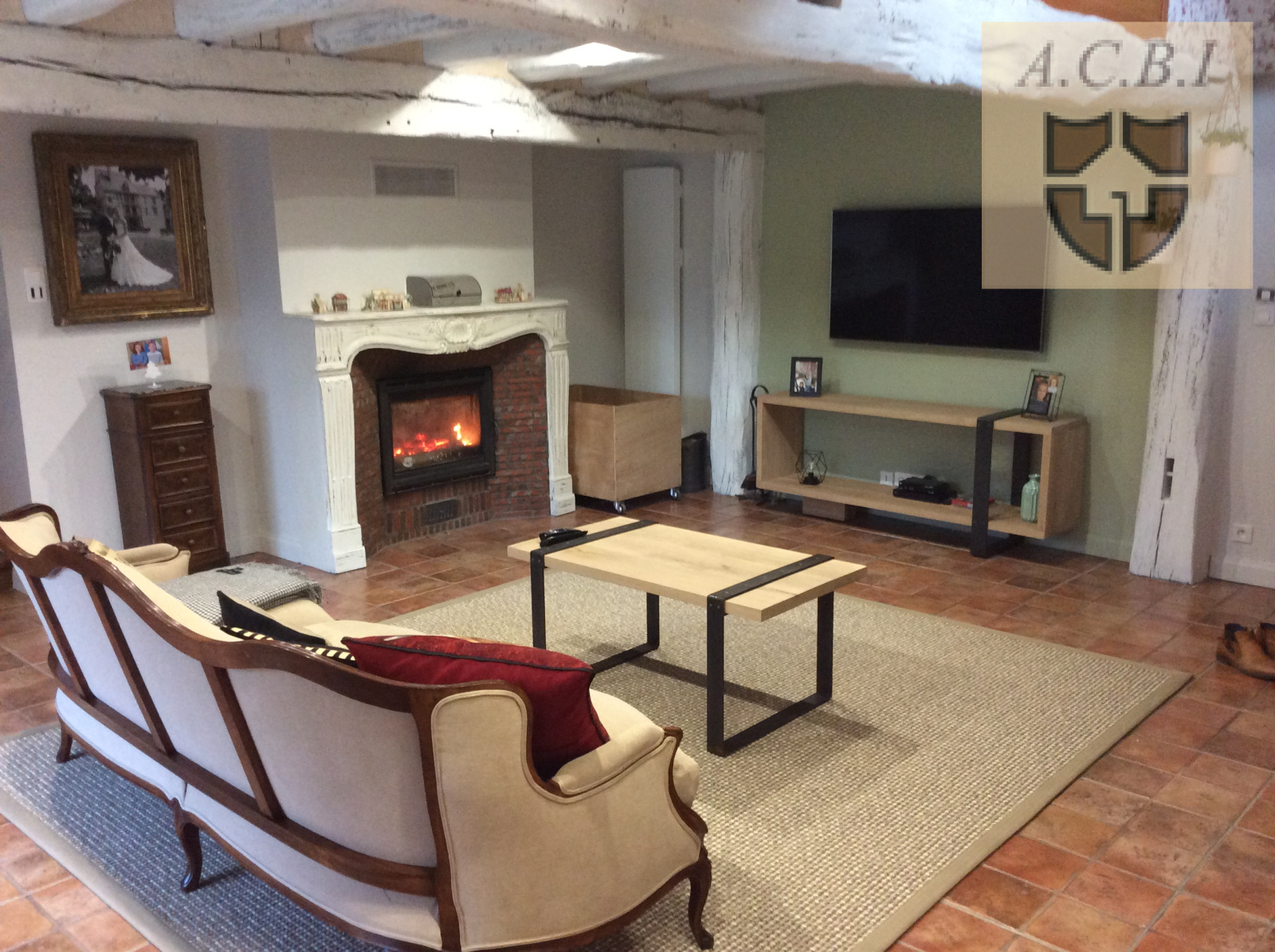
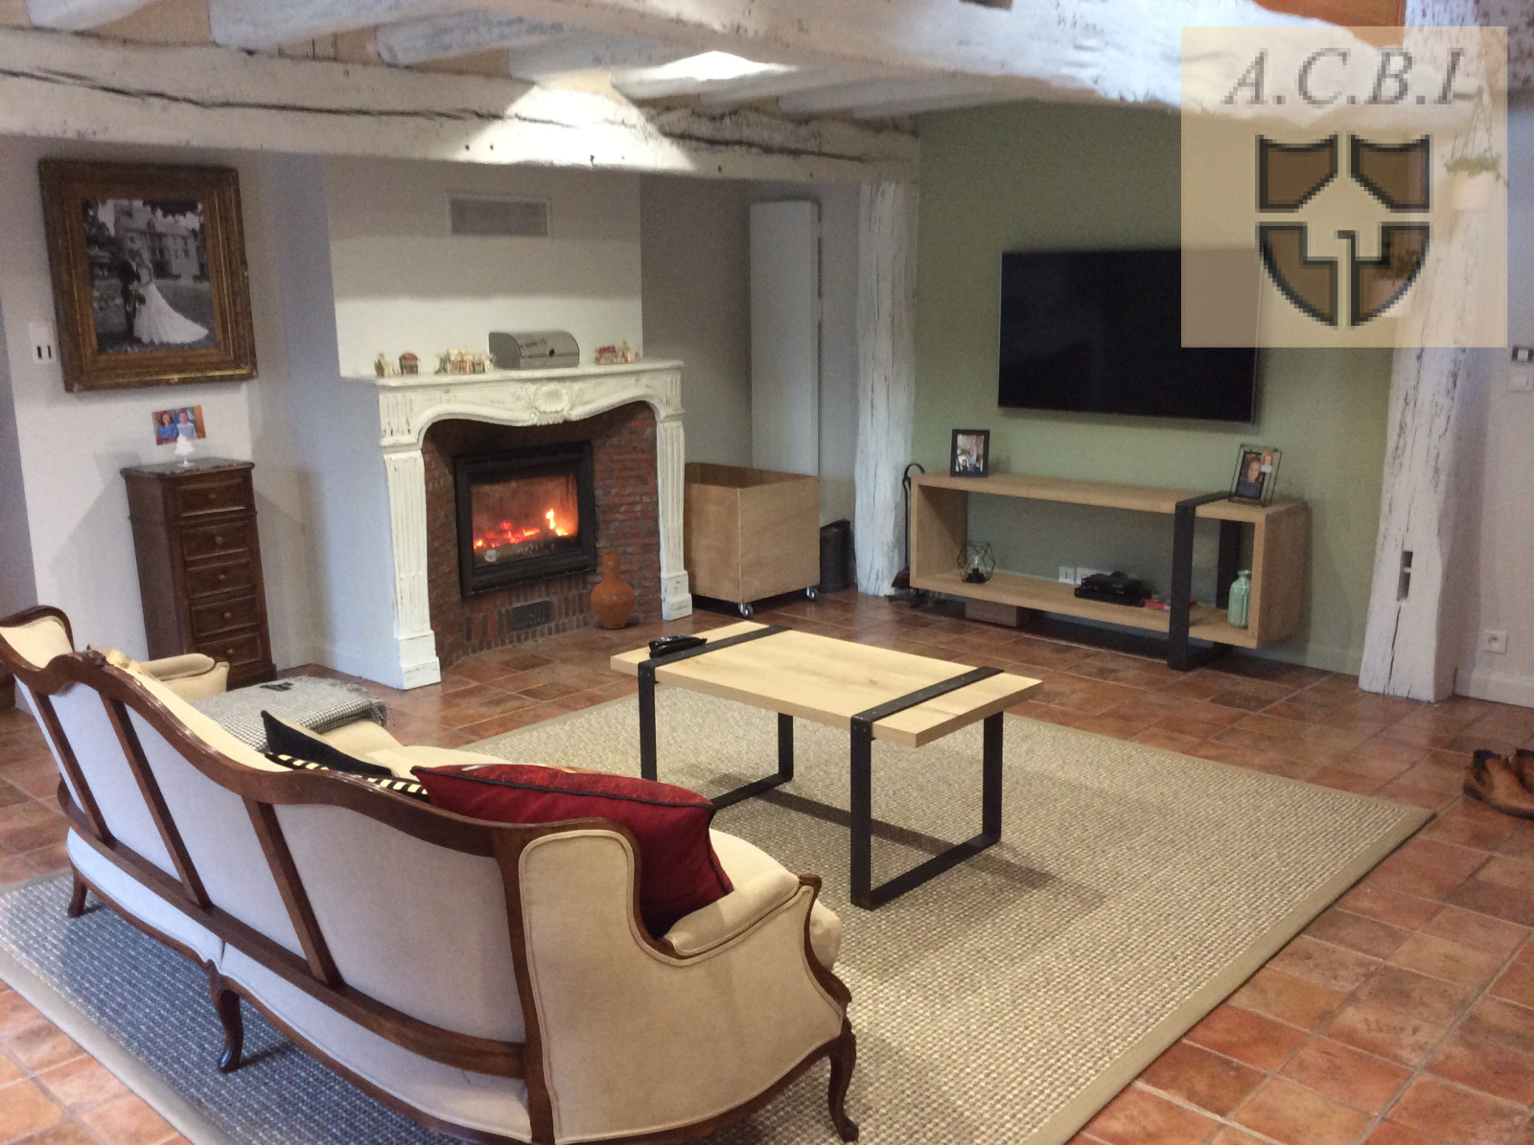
+ vase [590,551,636,629]
